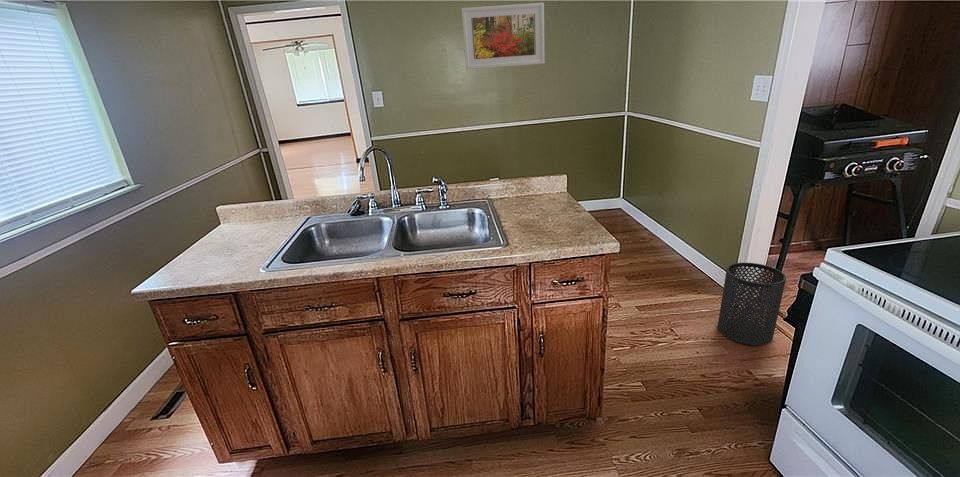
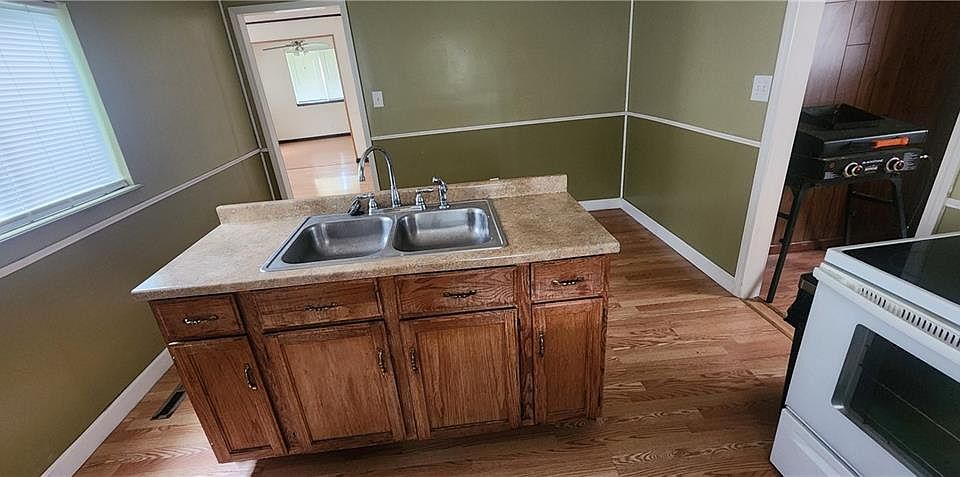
- trash can [717,261,787,347]
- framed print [461,2,546,70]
